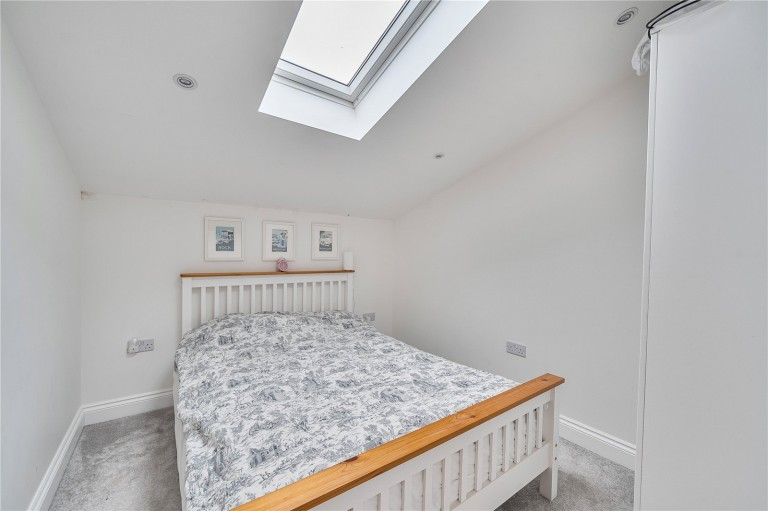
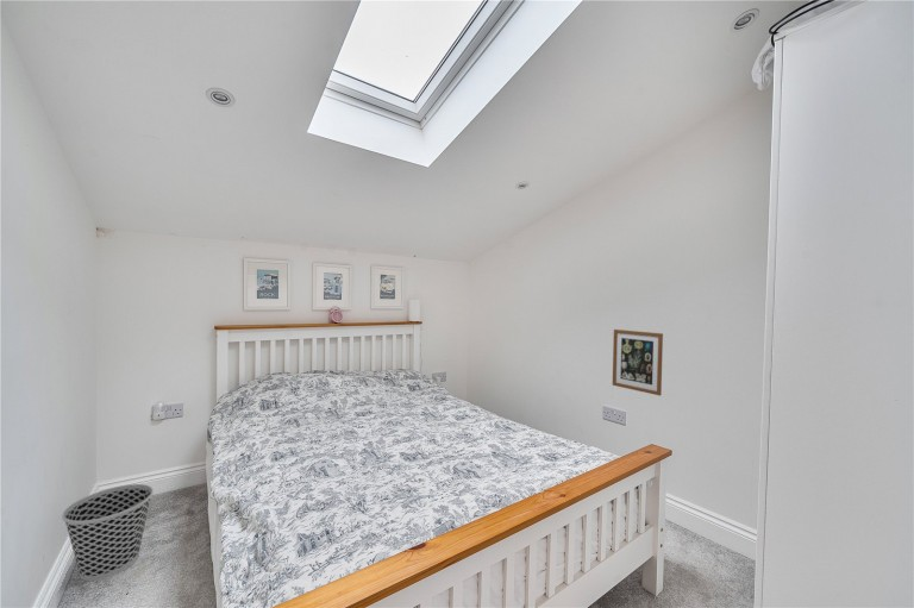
+ wall art [612,328,664,396]
+ wastebasket [61,483,155,582]
